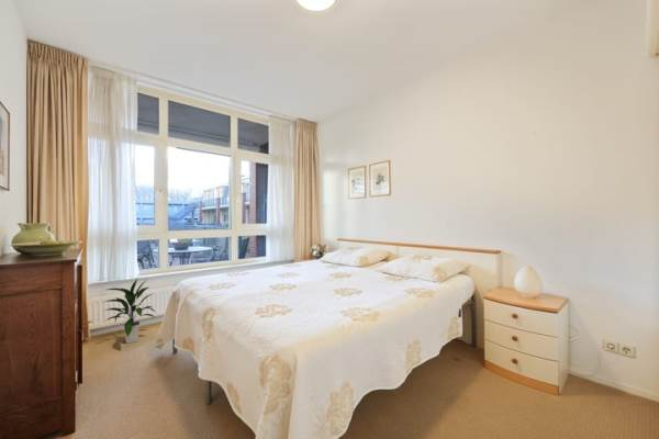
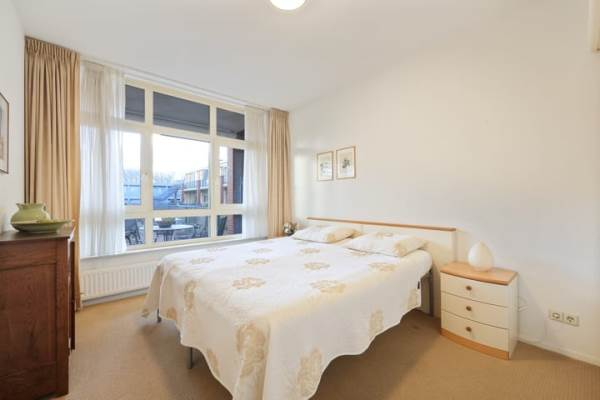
- indoor plant [103,278,156,345]
